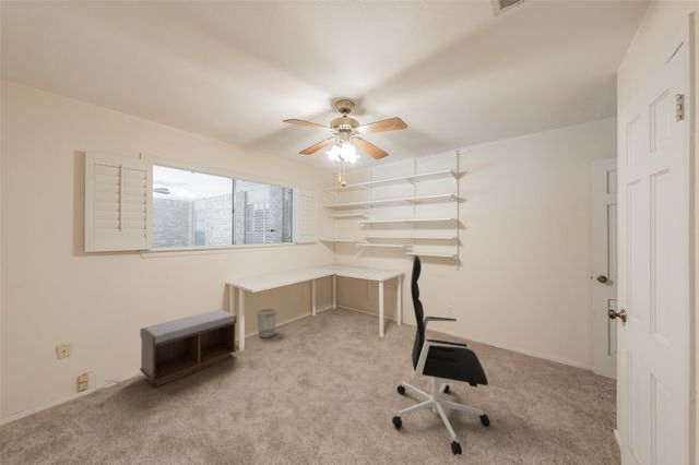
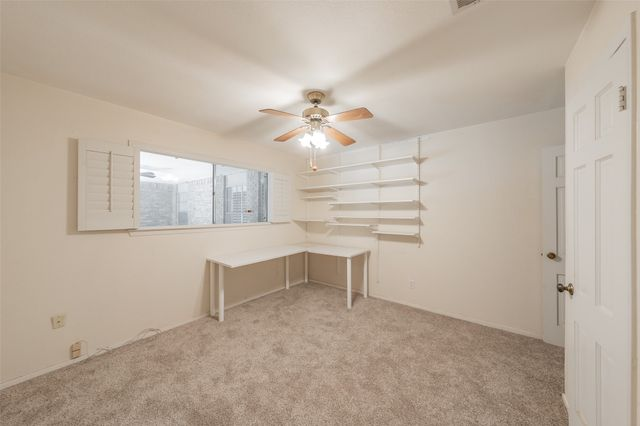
- office chair [391,254,491,456]
- wastebasket [256,308,277,338]
- bench [139,309,238,388]
